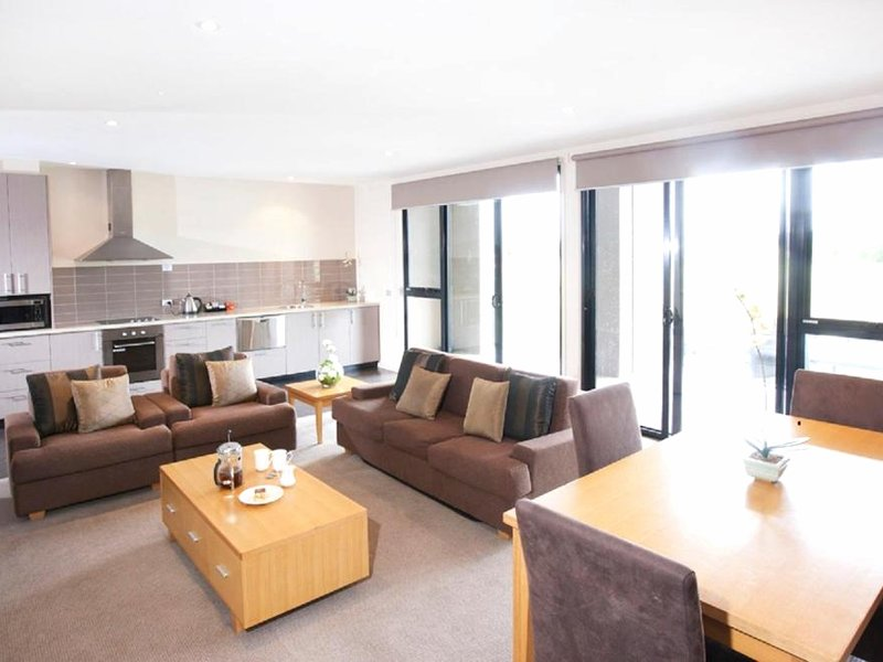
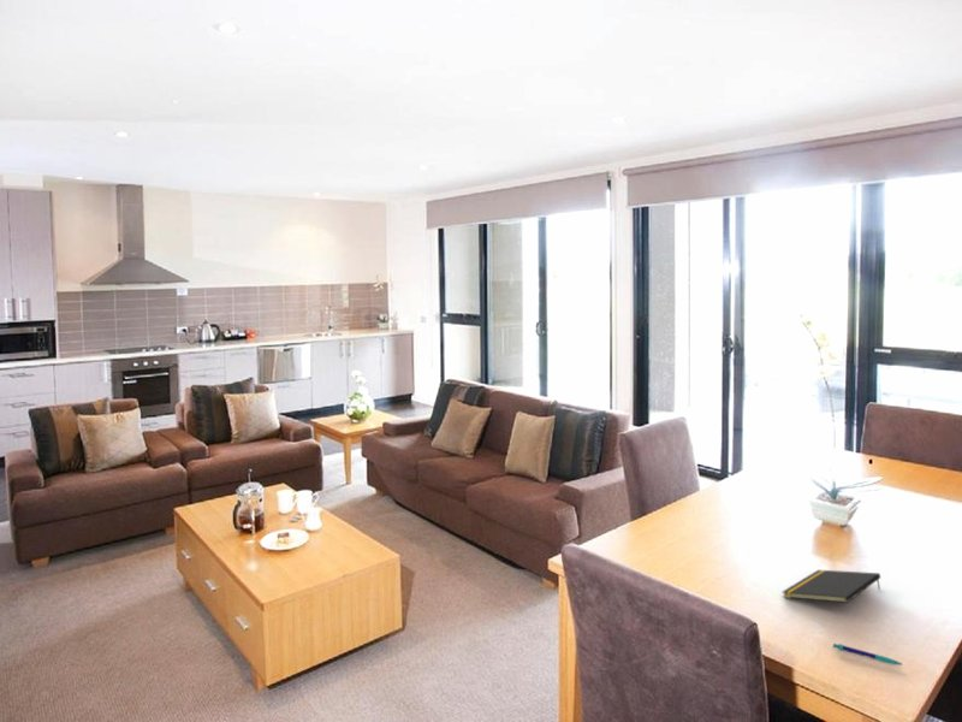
+ pen [832,643,905,667]
+ notepad [782,569,881,604]
